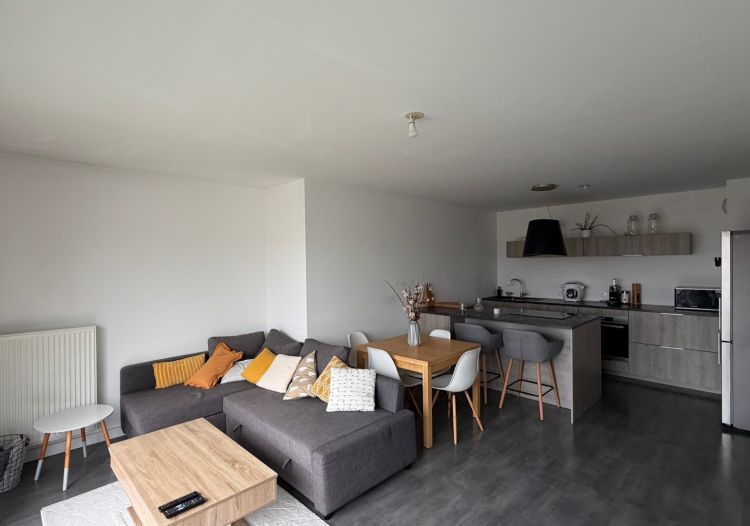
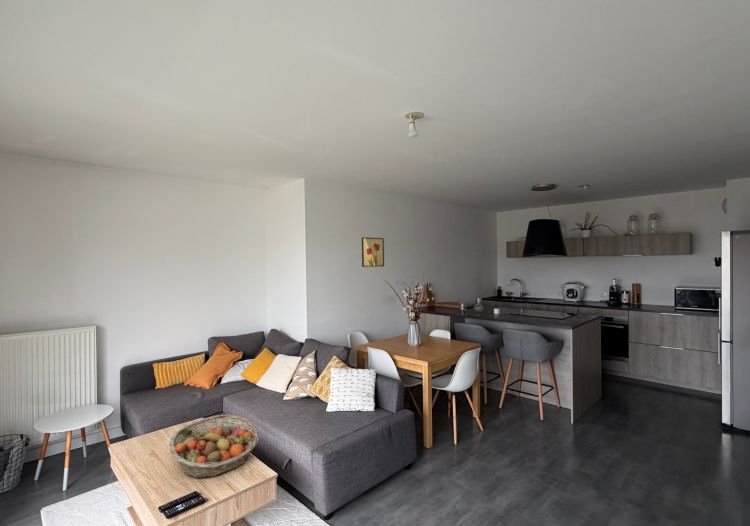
+ fruit basket [169,413,260,479]
+ wall art [361,236,385,268]
